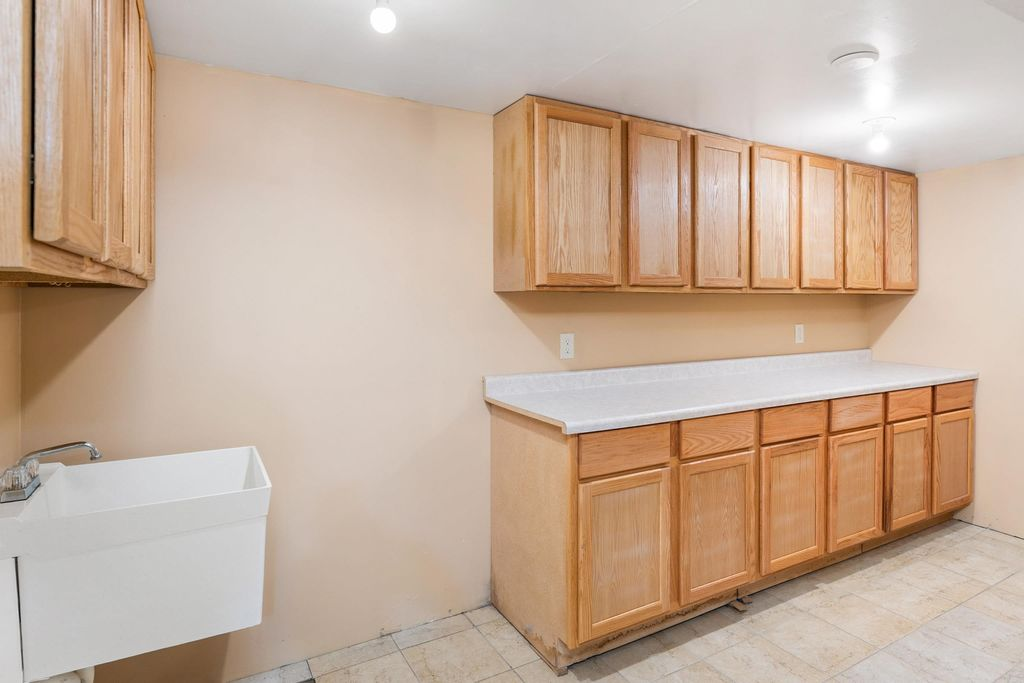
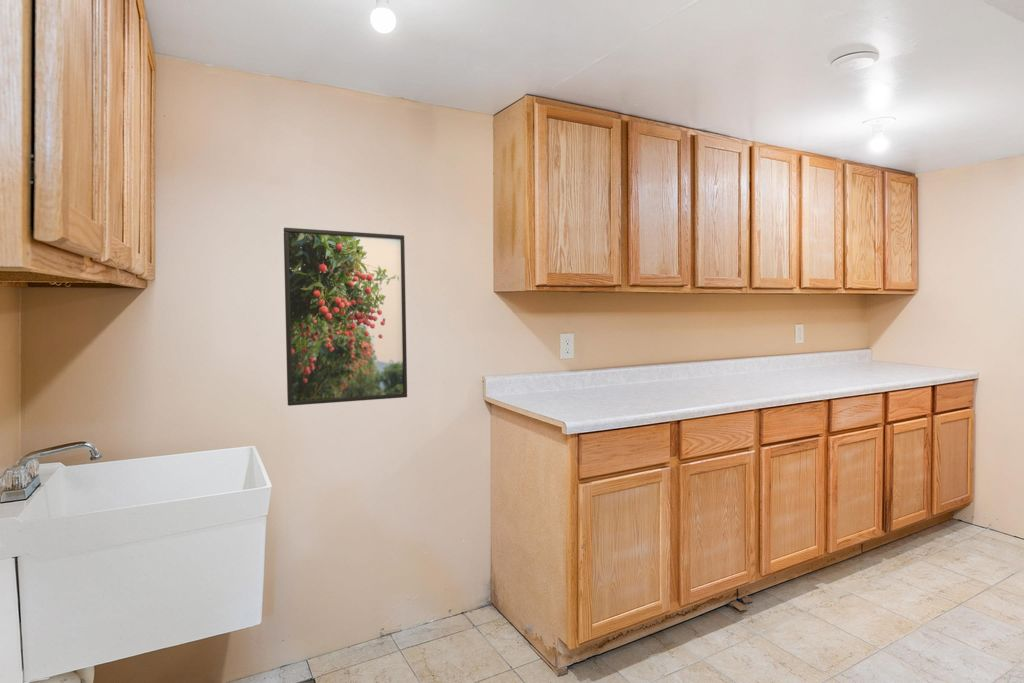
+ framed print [283,227,408,407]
